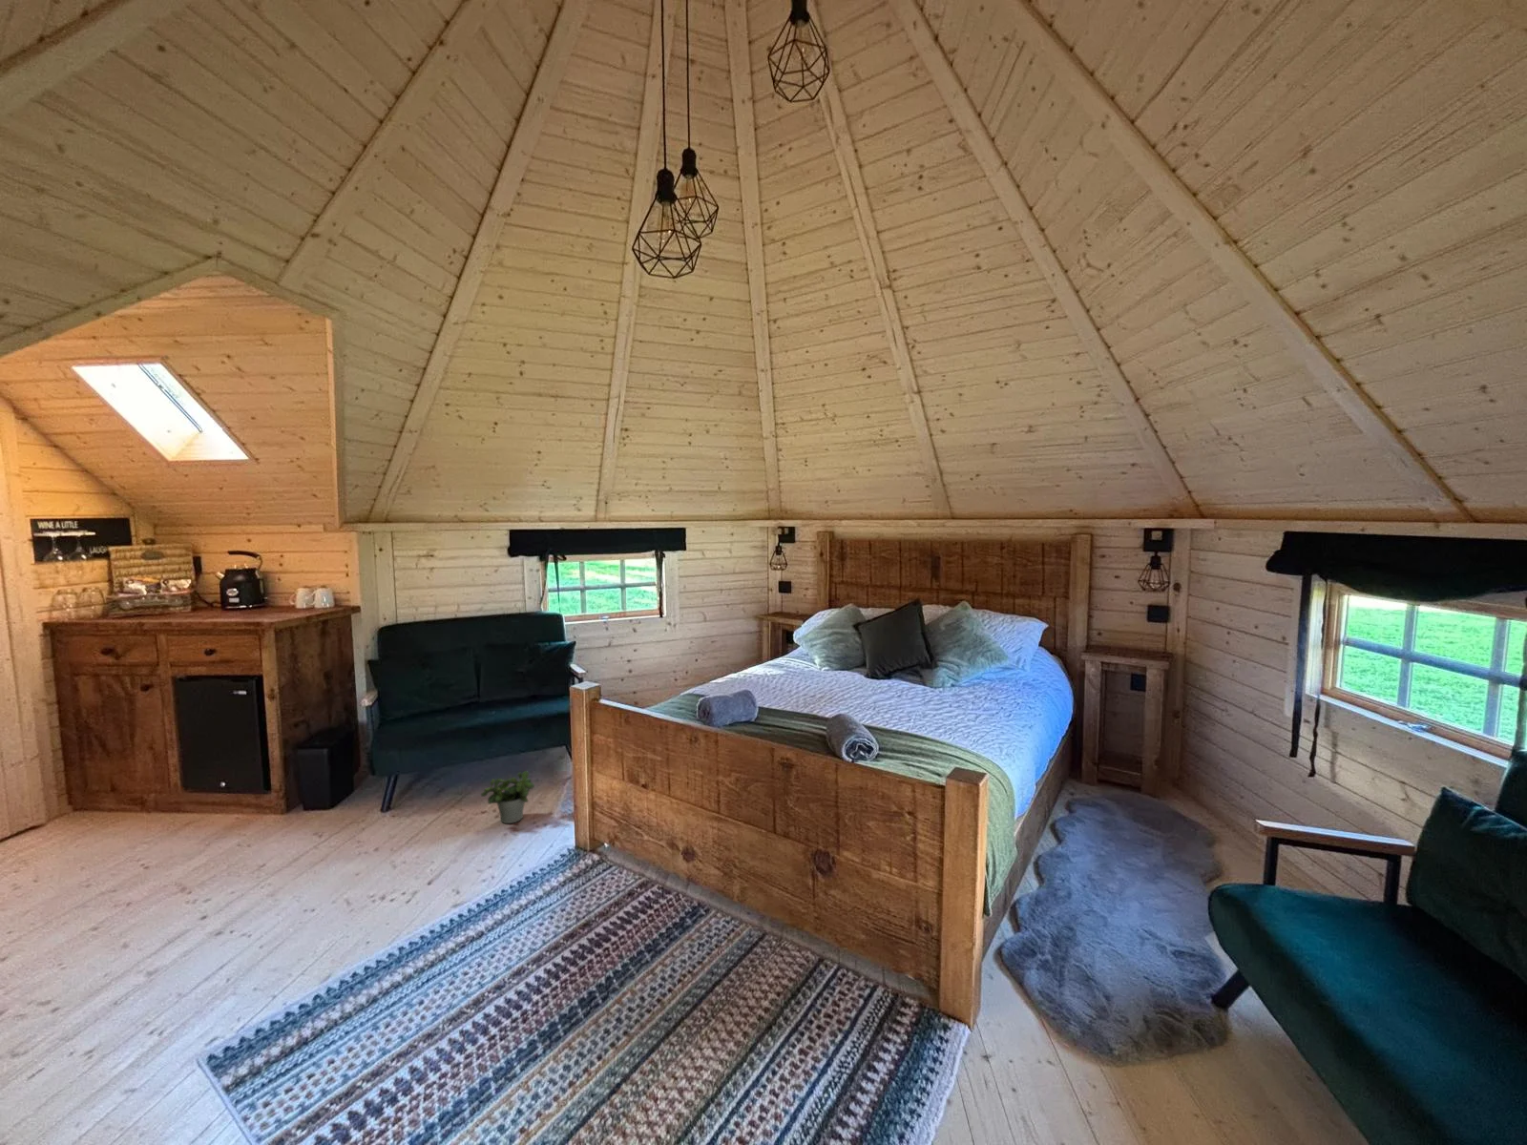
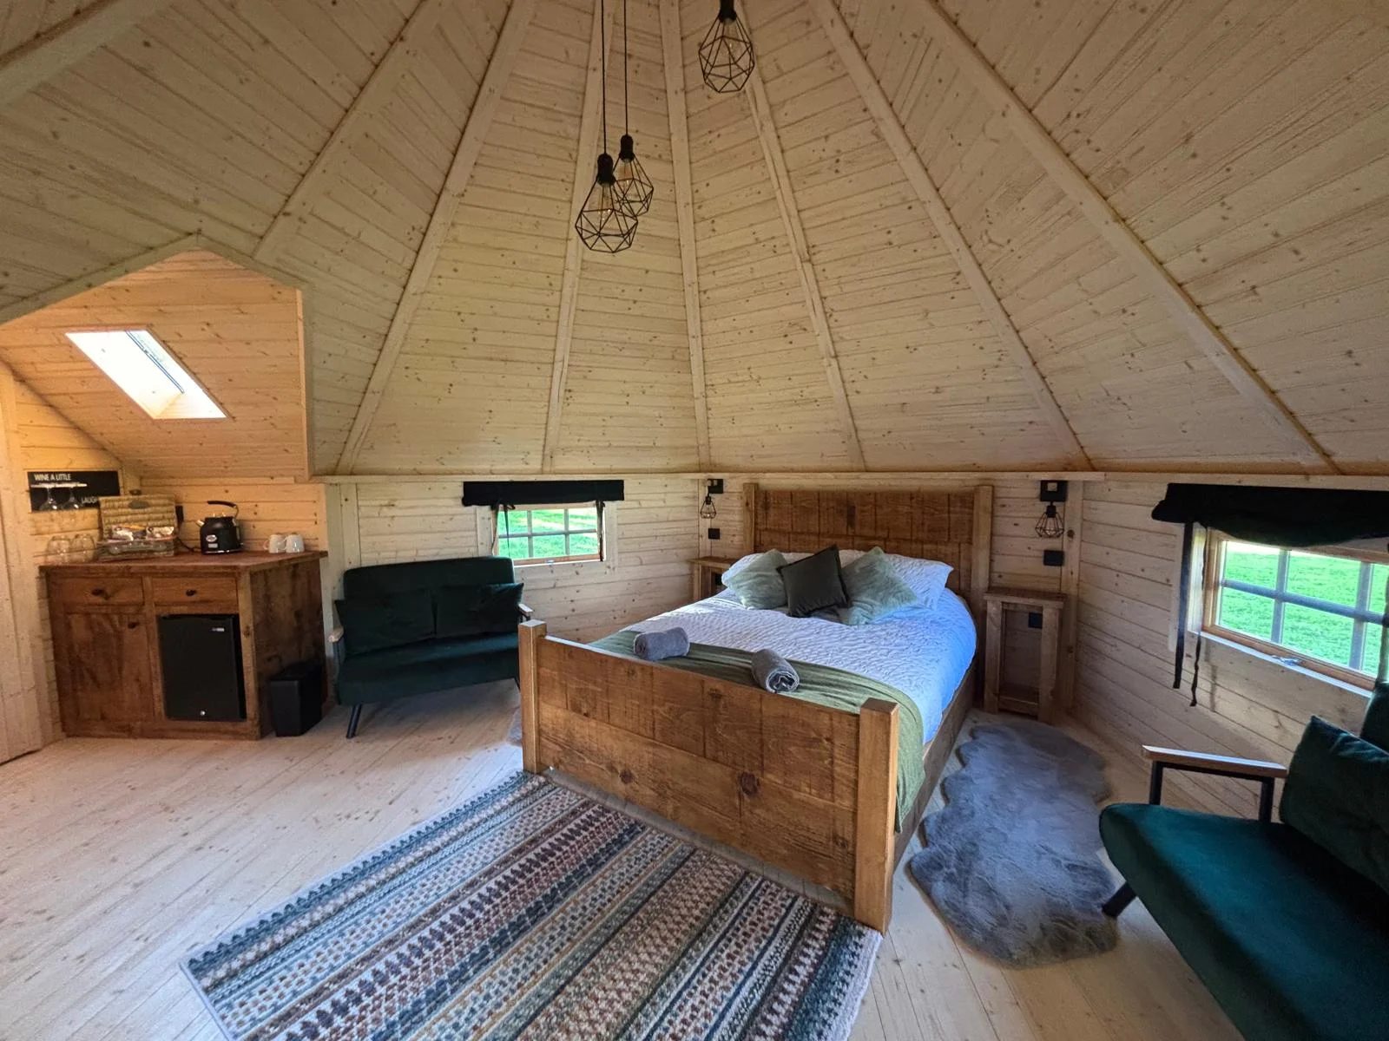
- potted plant [480,770,535,824]
